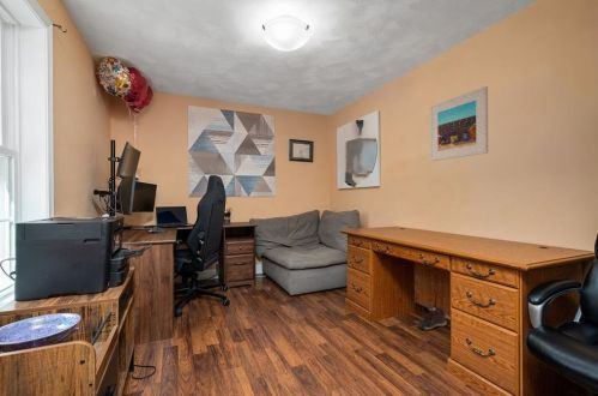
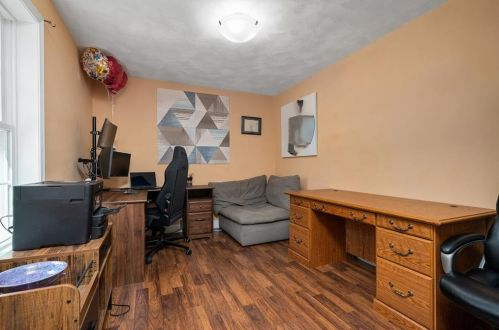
- sneaker [416,304,447,331]
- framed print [429,85,489,162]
